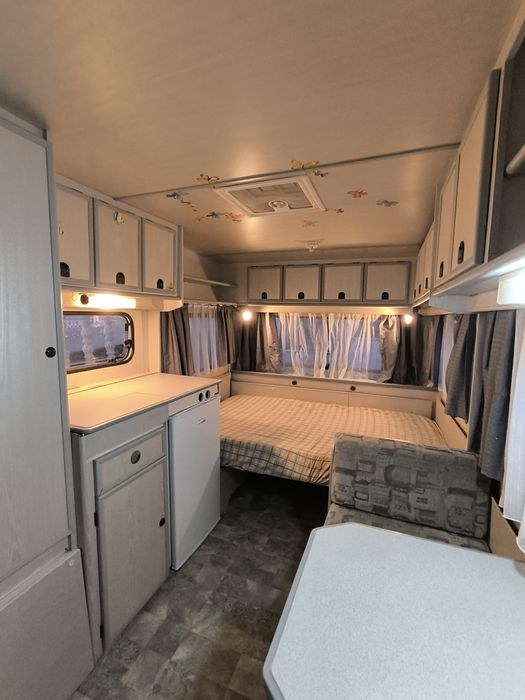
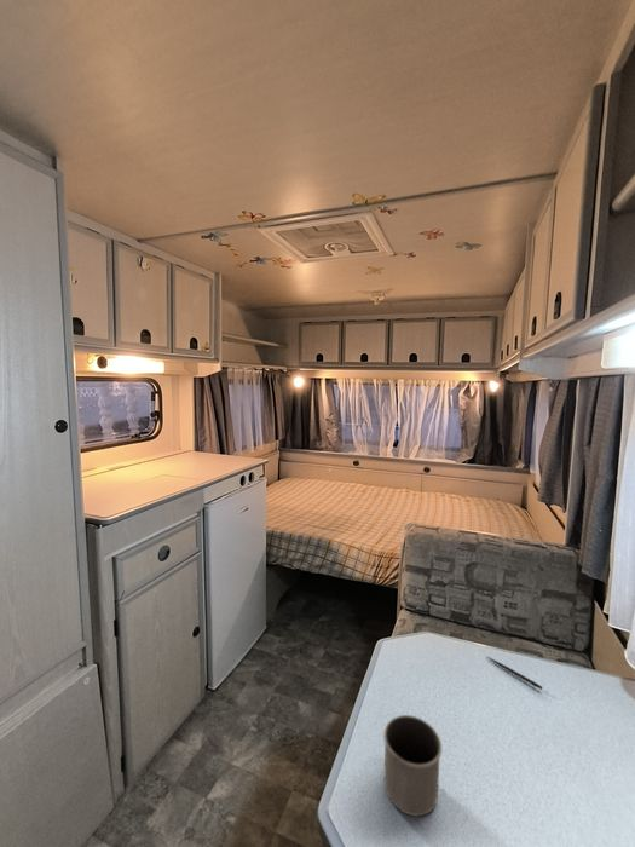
+ pen [486,656,543,691]
+ mug [382,714,443,817]
